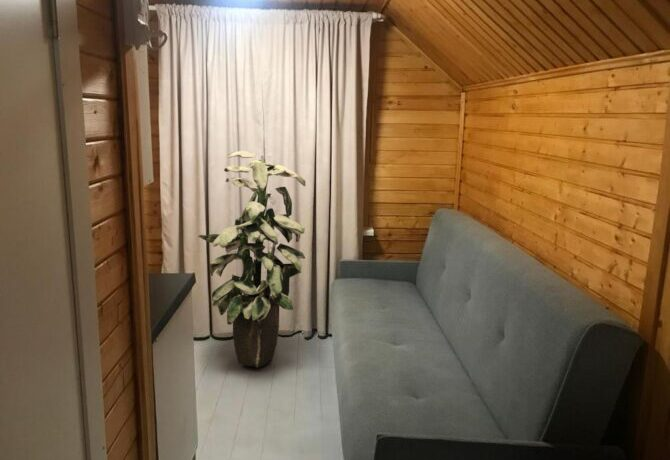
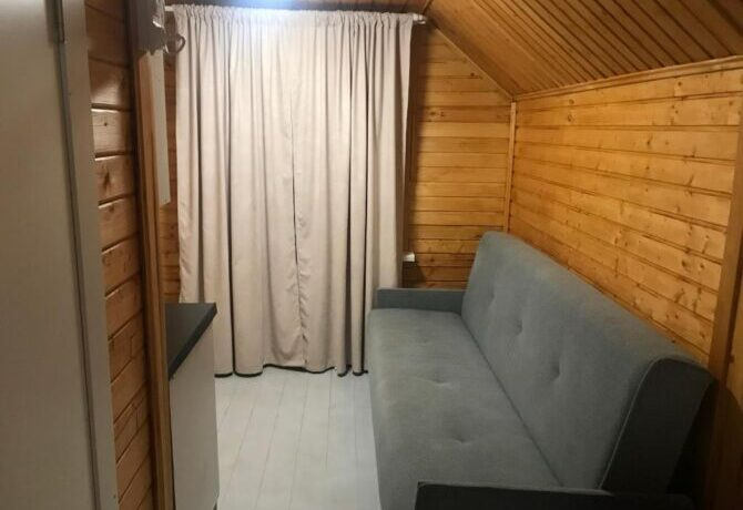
- indoor plant [197,150,306,368]
